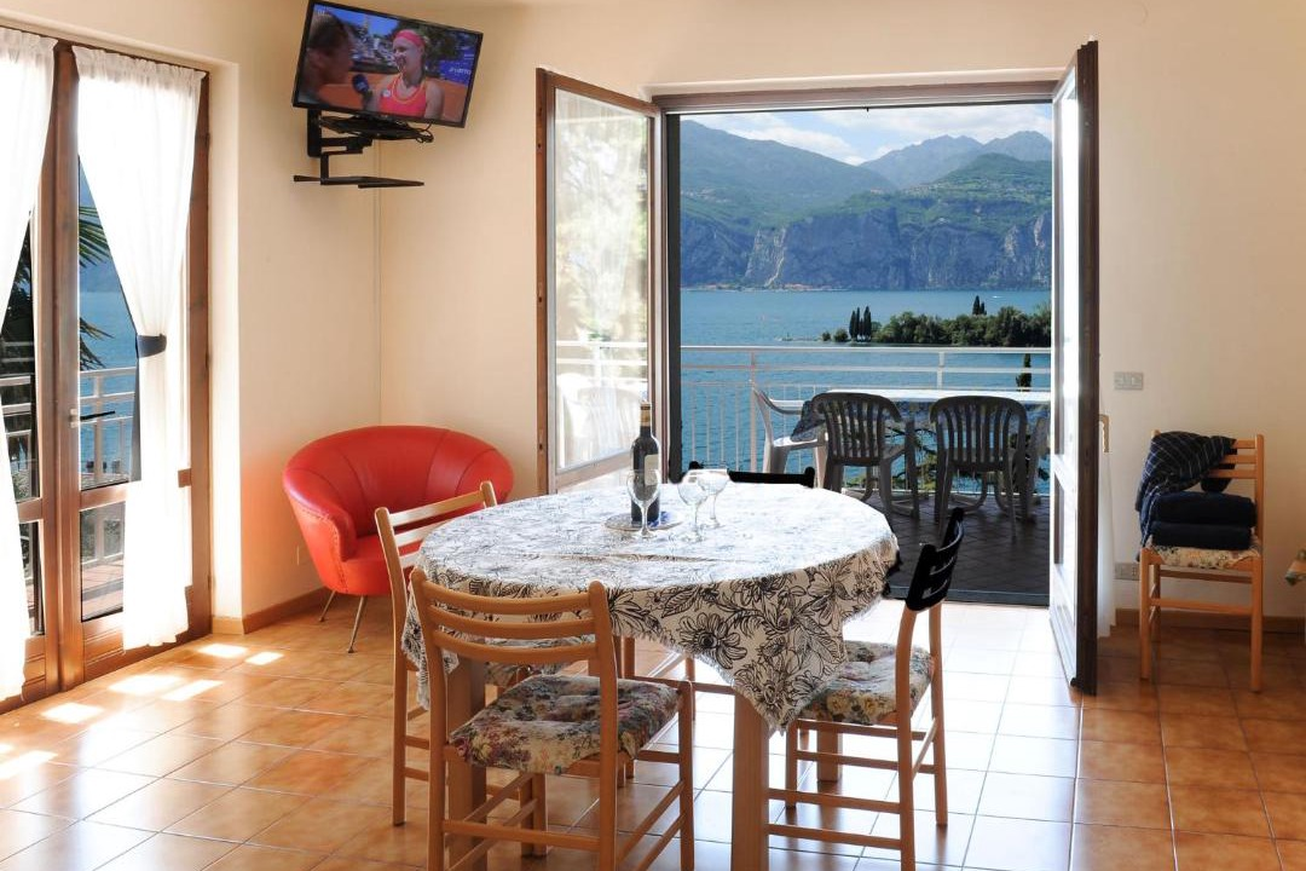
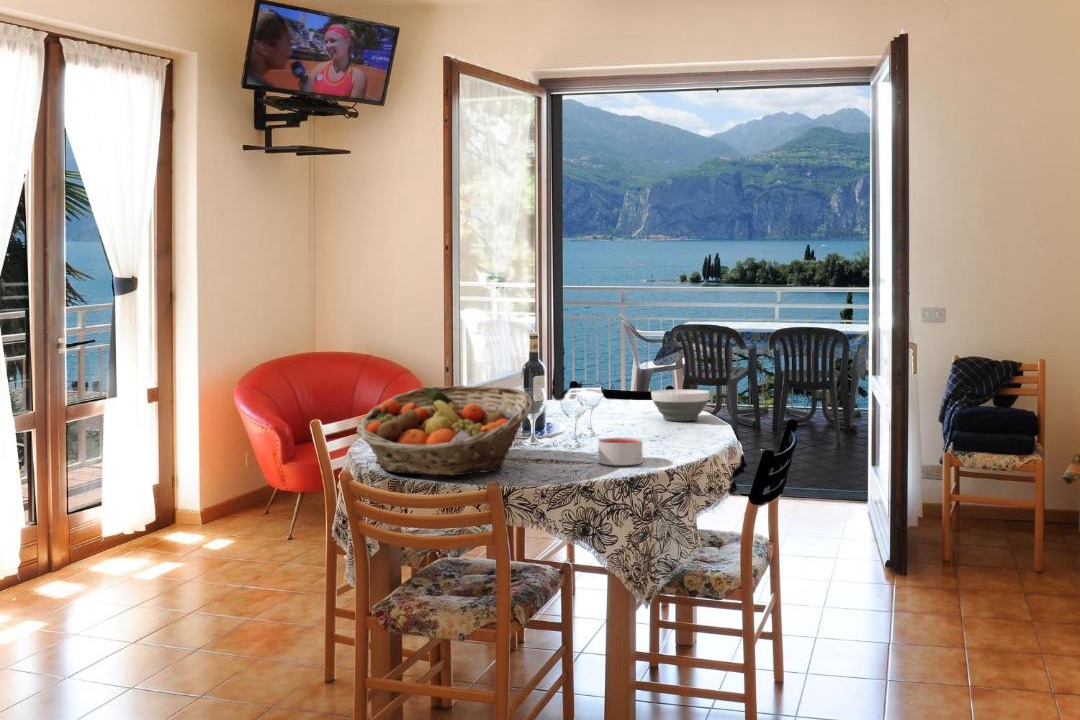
+ fruit basket [355,385,534,476]
+ candle [597,437,643,466]
+ bowl [650,389,711,422]
